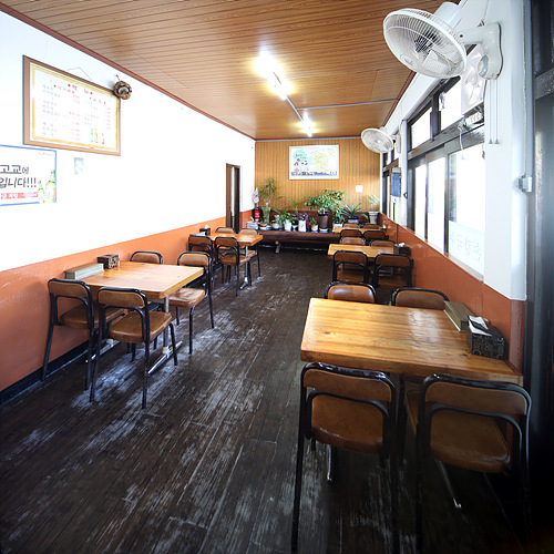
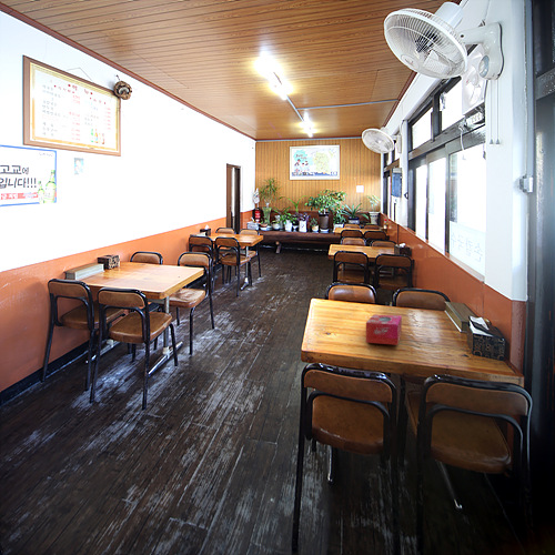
+ tissue box [365,313,403,346]
